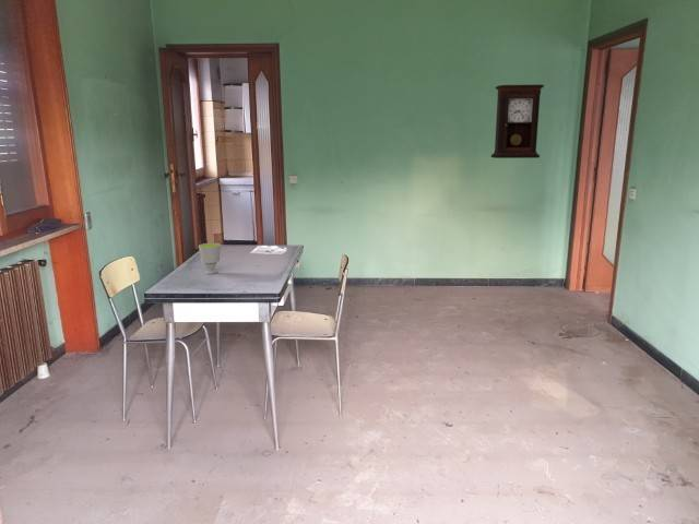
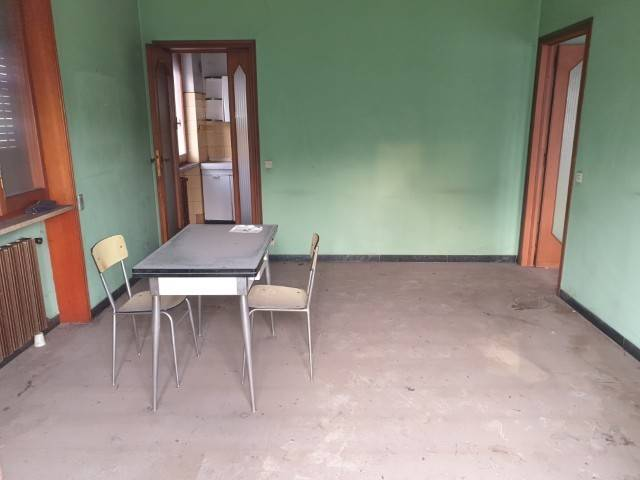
- pendulum clock [489,84,545,159]
- cup [198,242,222,275]
